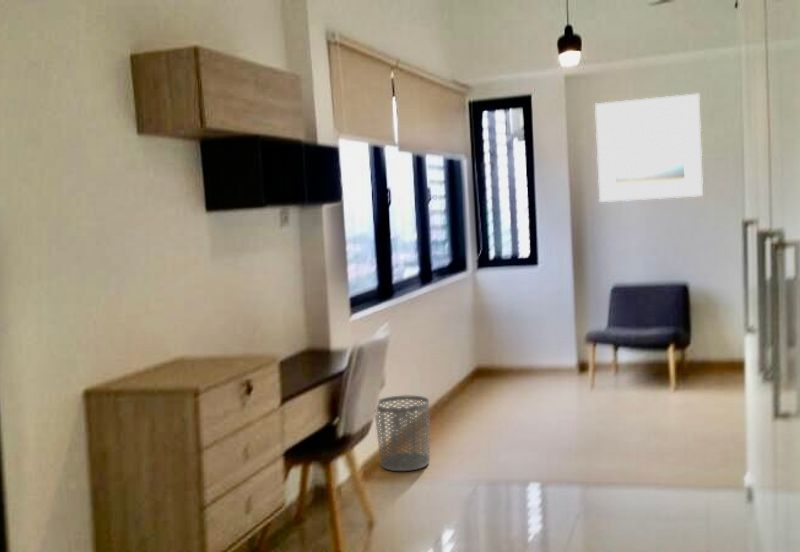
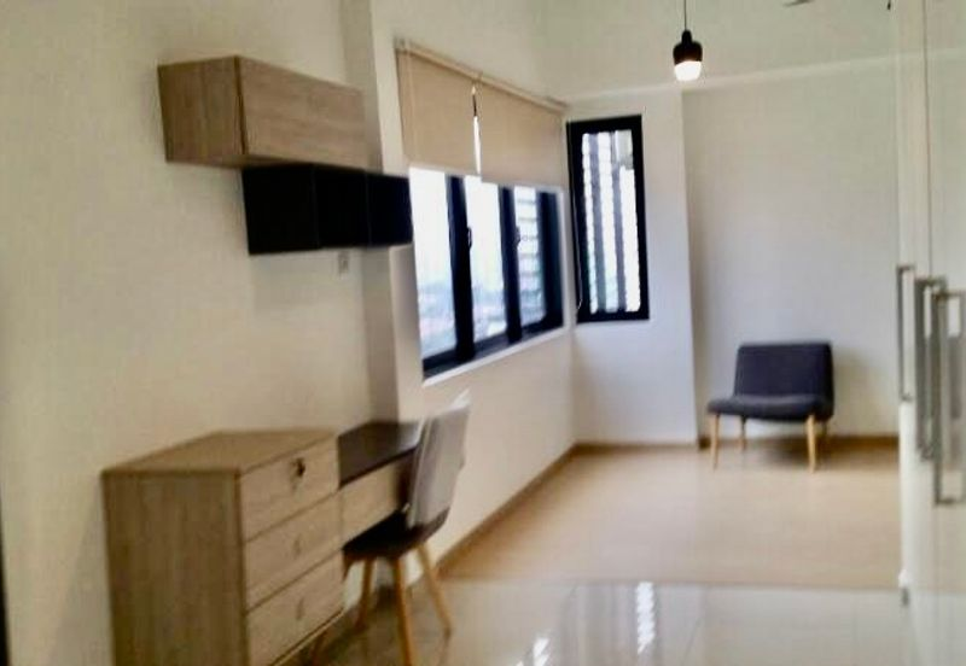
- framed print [594,92,704,203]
- waste bin [374,395,431,472]
